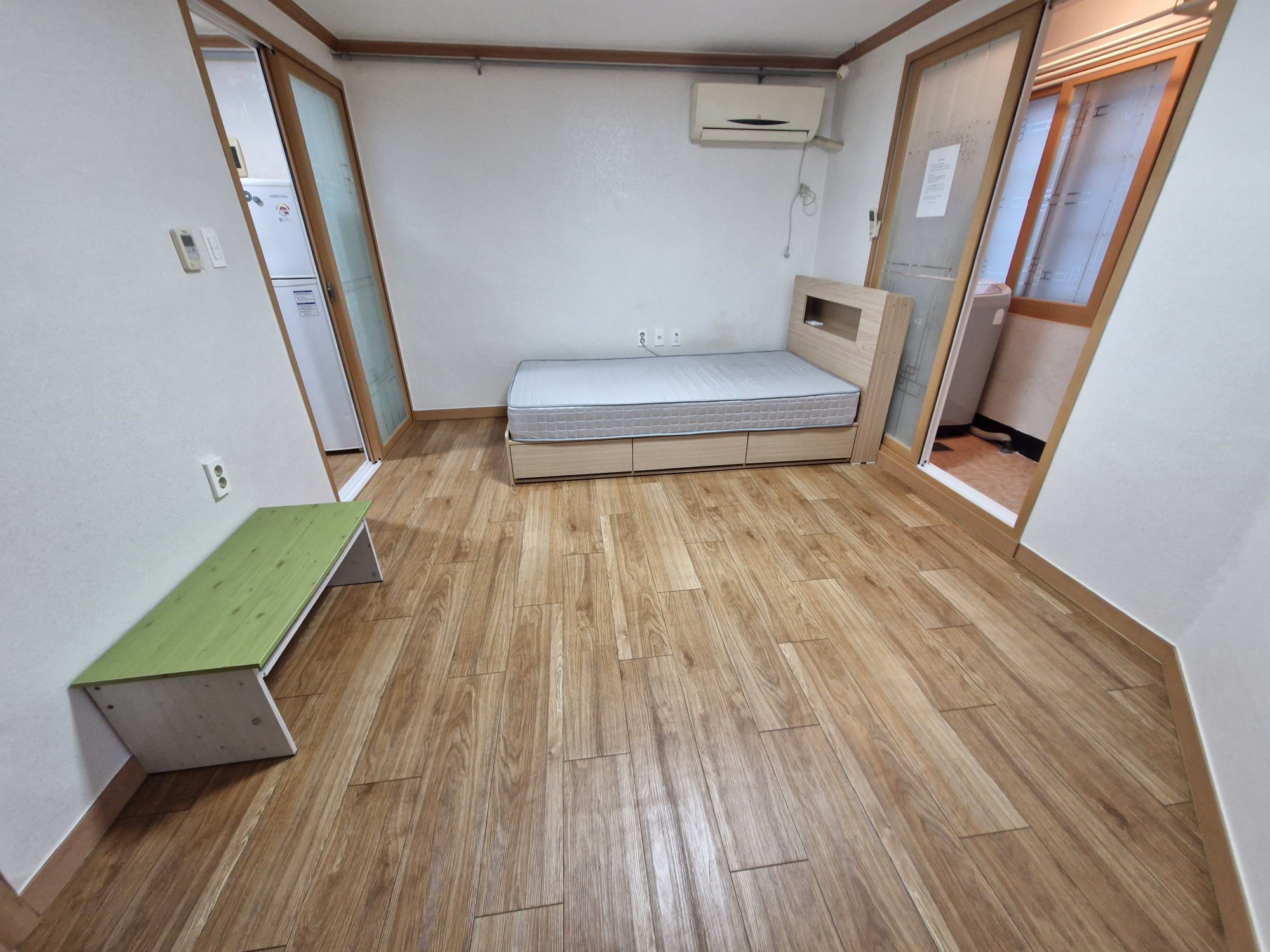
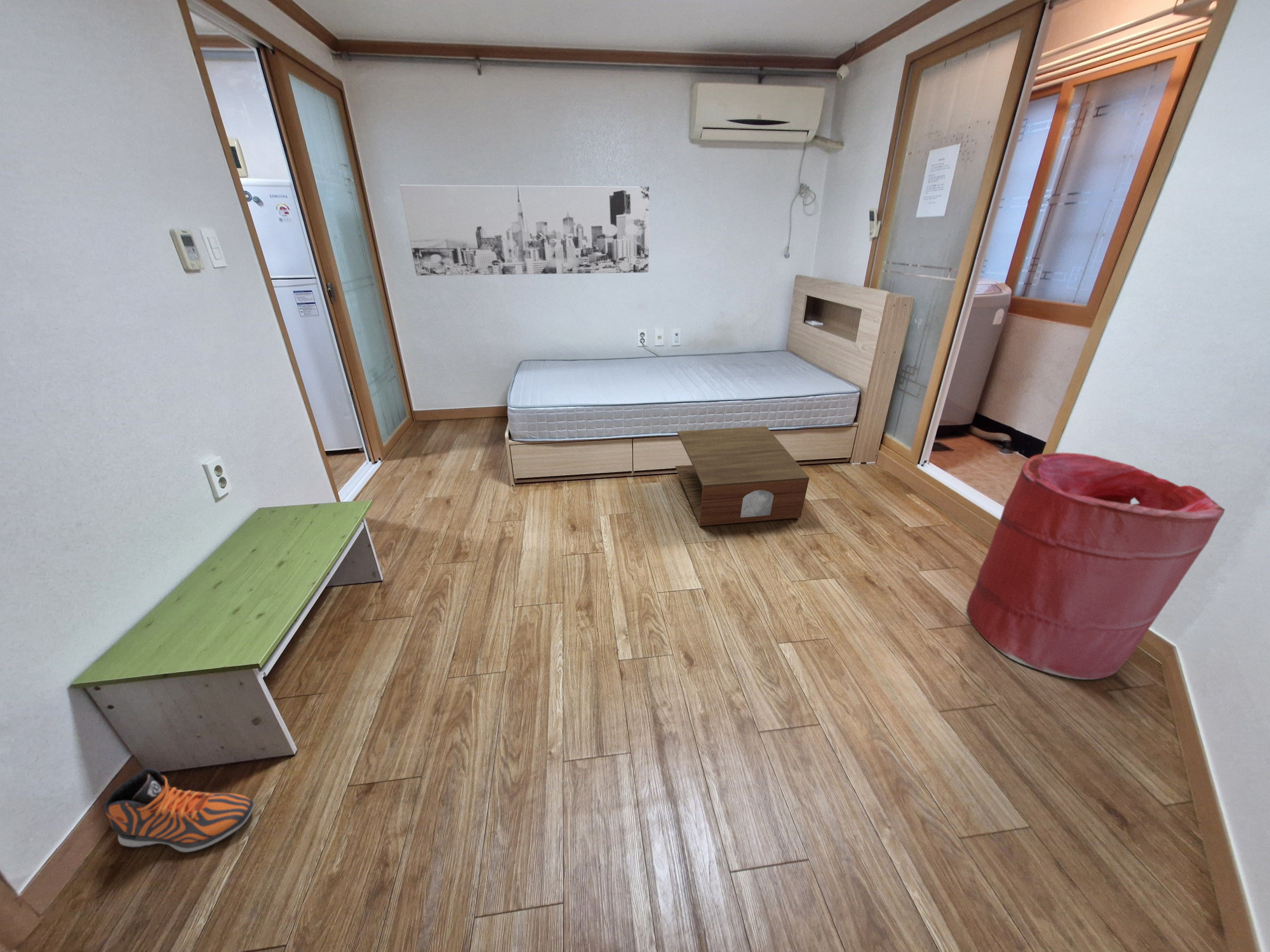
+ sneaker [104,767,255,853]
+ wall art [399,185,650,276]
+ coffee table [674,426,810,527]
+ laundry hamper [966,452,1226,680]
